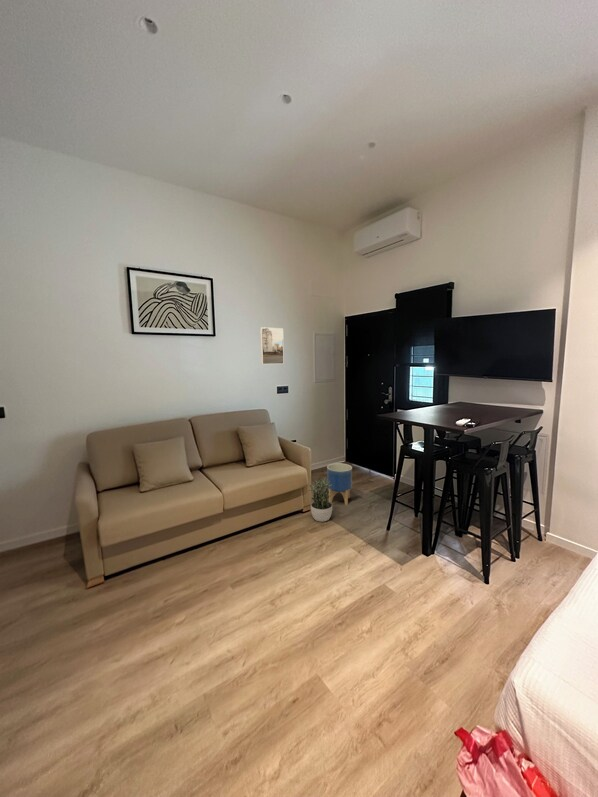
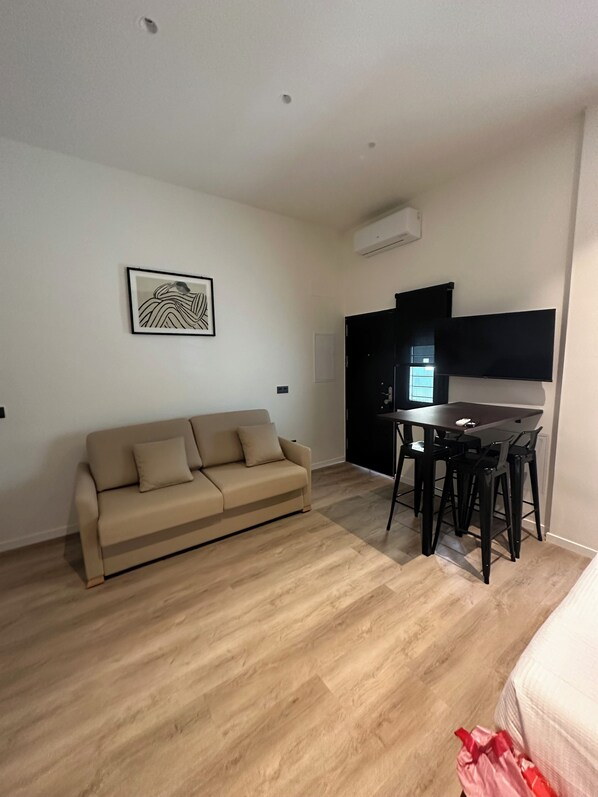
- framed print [259,326,285,365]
- potted plant [308,476,333,523]
- planter [326,462,353,506]
